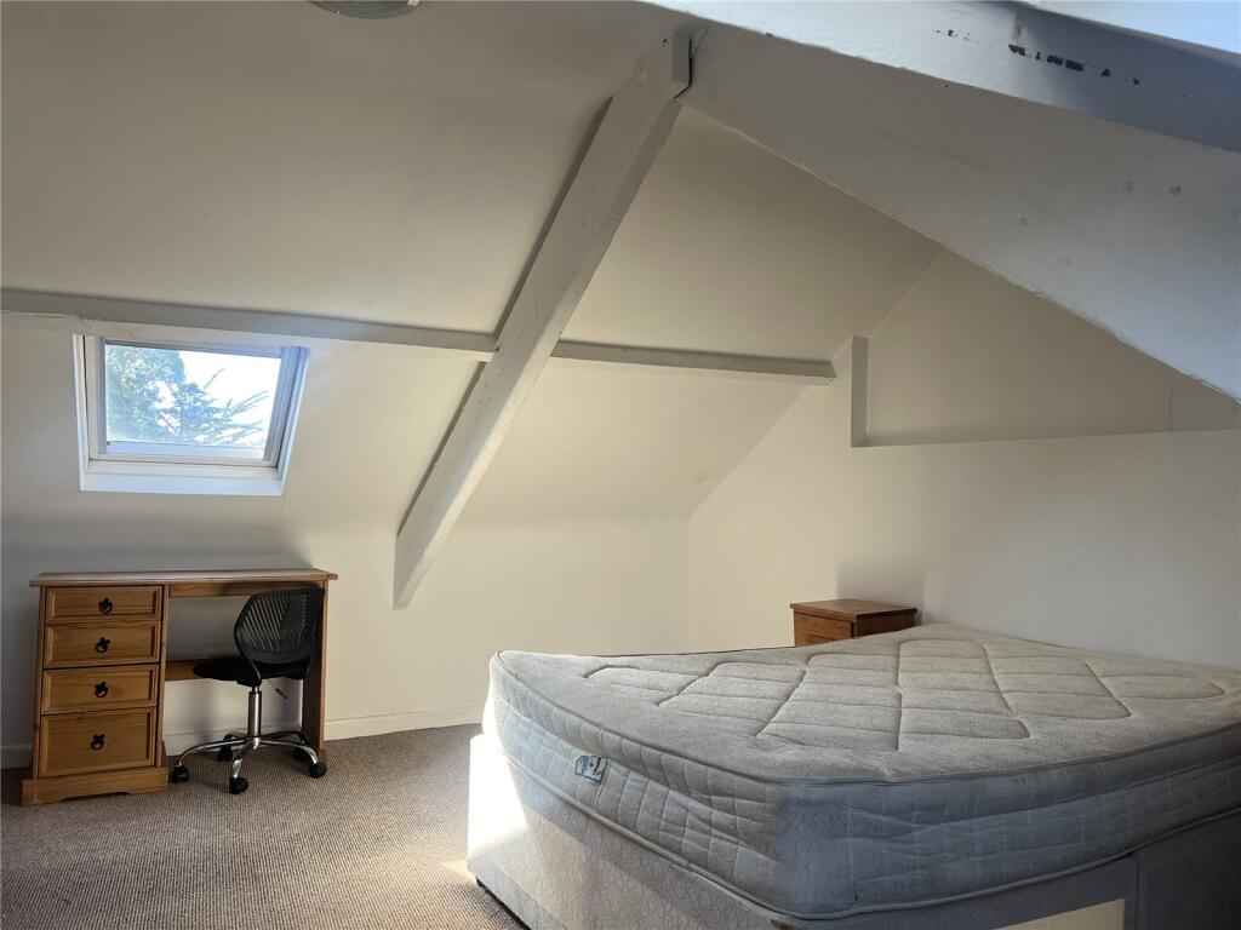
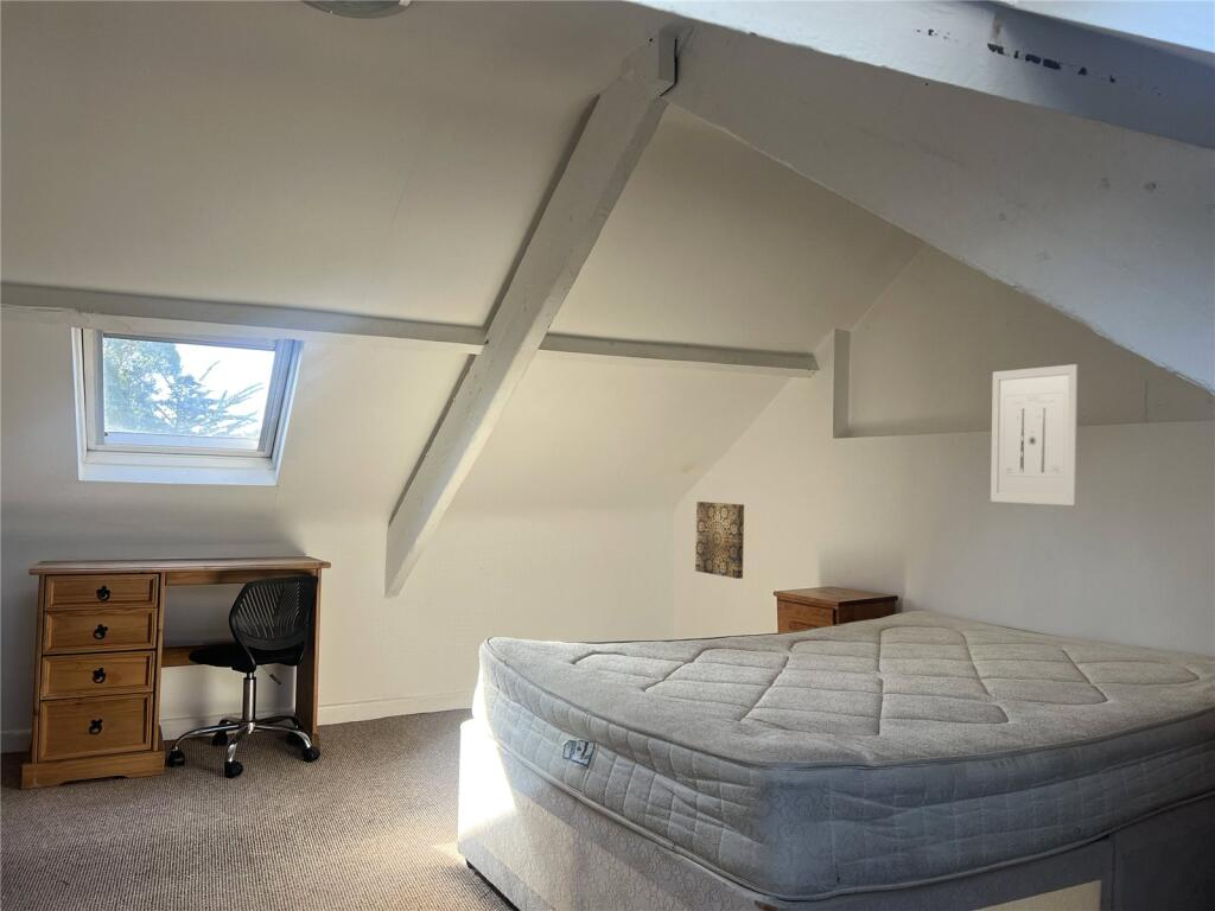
+ wall art [990,363,1079,507]
+ wall art [694,501,745,580]
